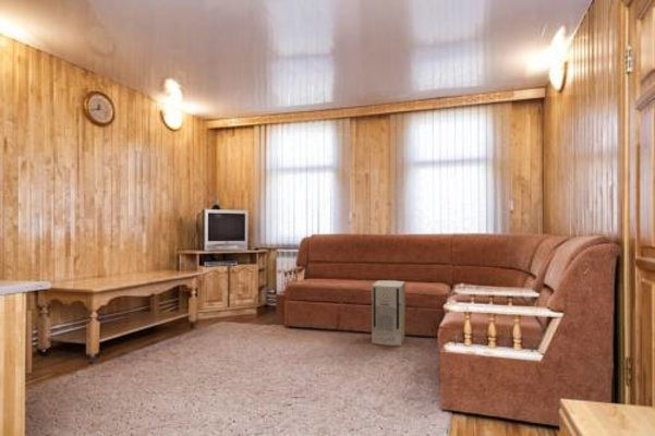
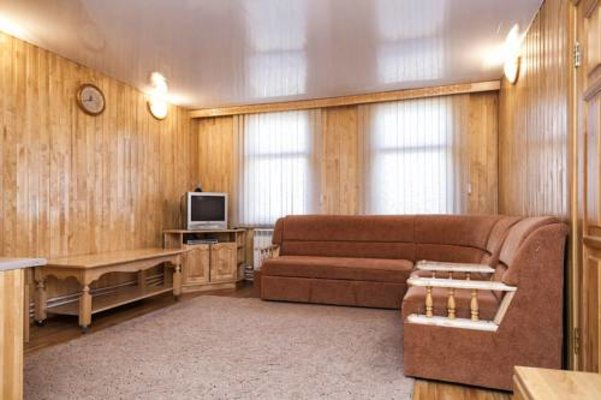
- air purifier [371,279,407,347]
